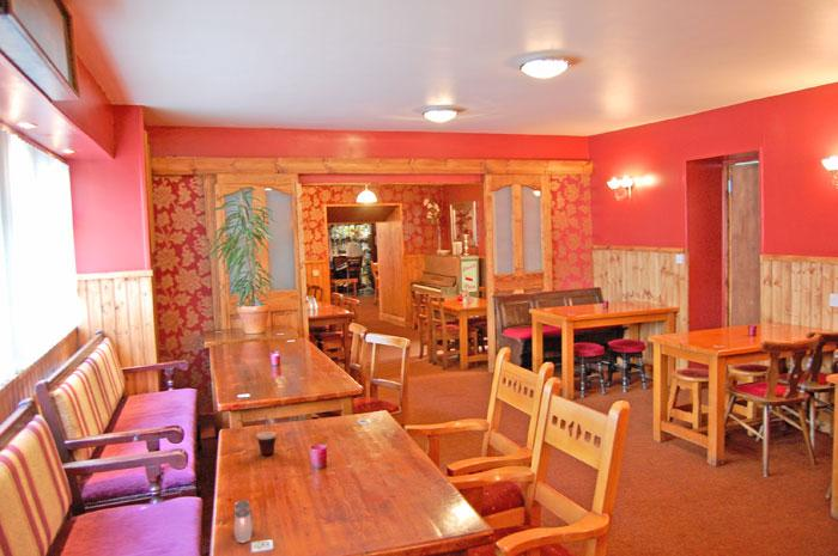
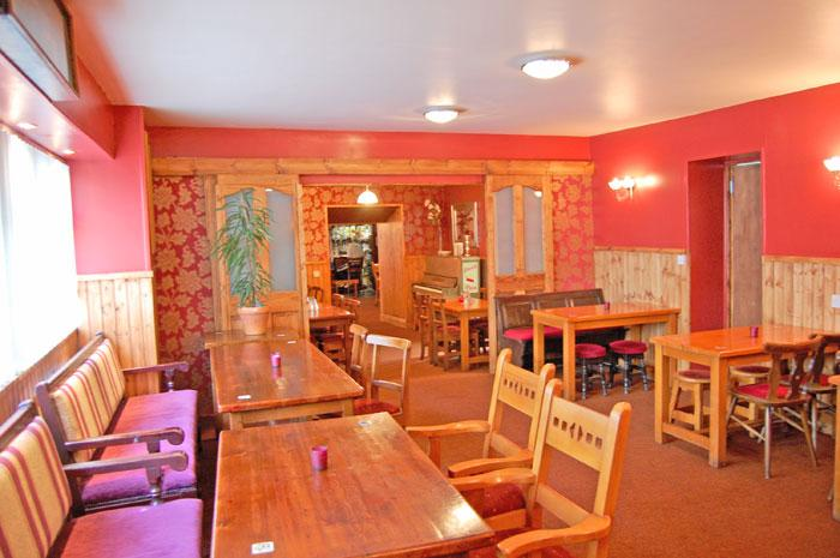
- cup [255,414,278,456]
- salt and pepper shaker [232,499,254,544]
